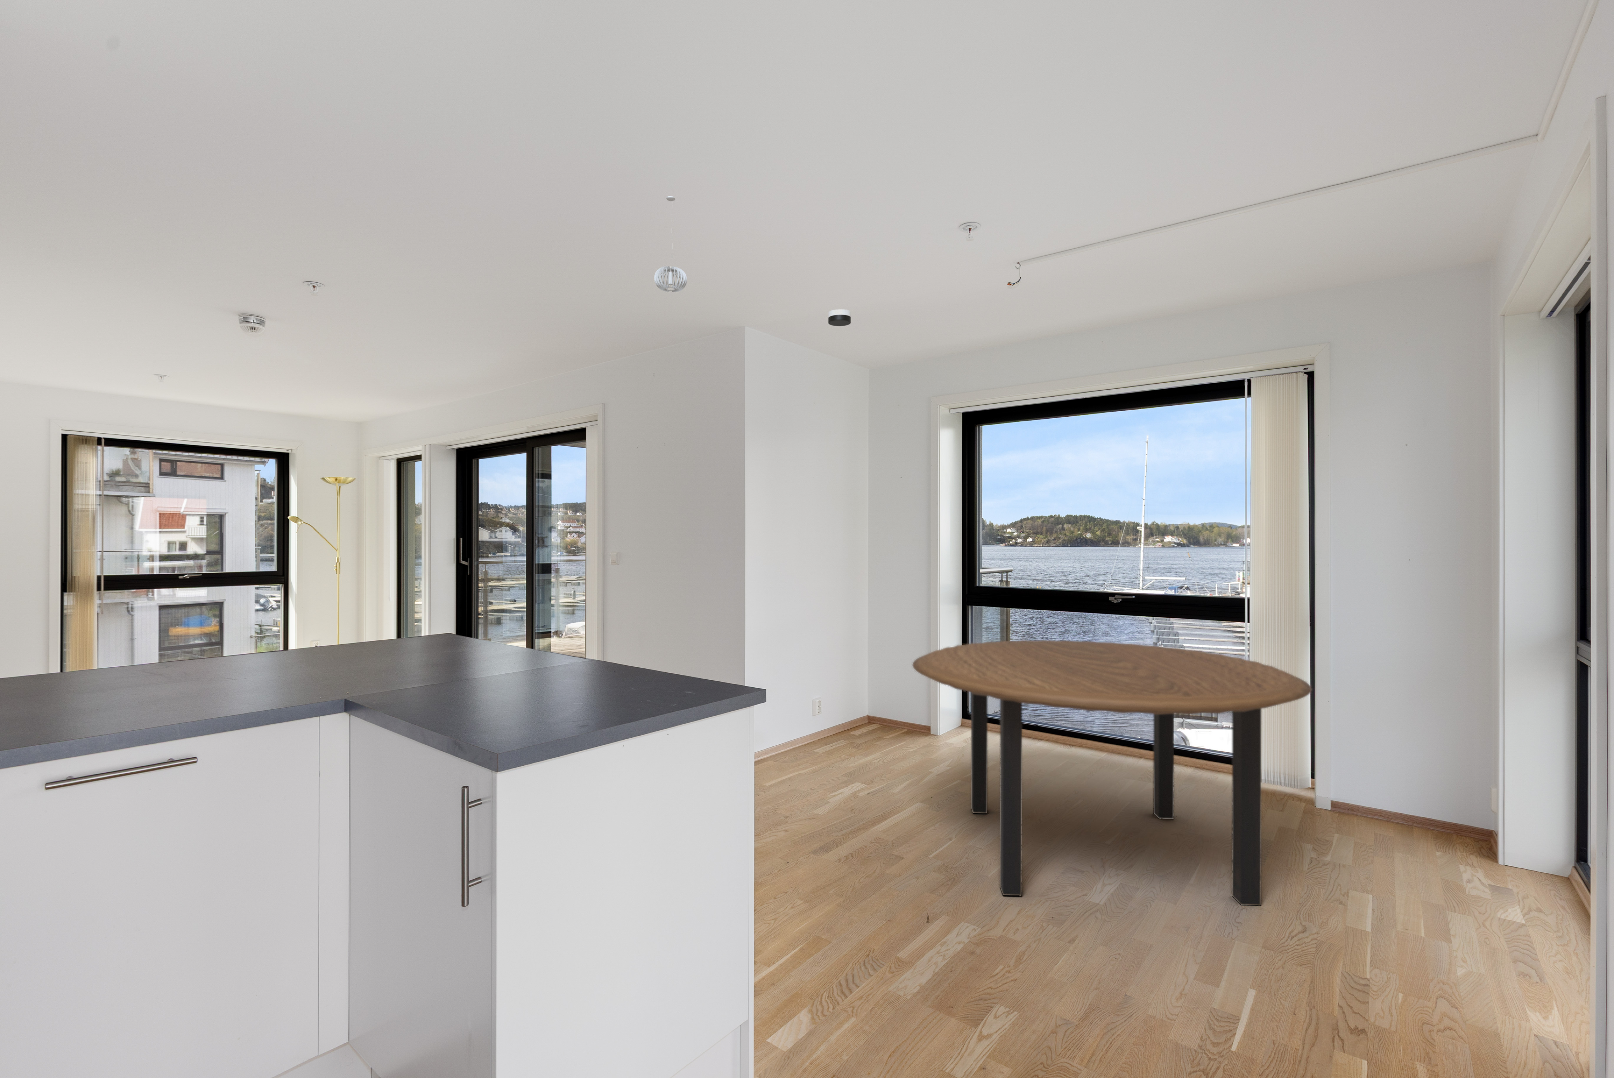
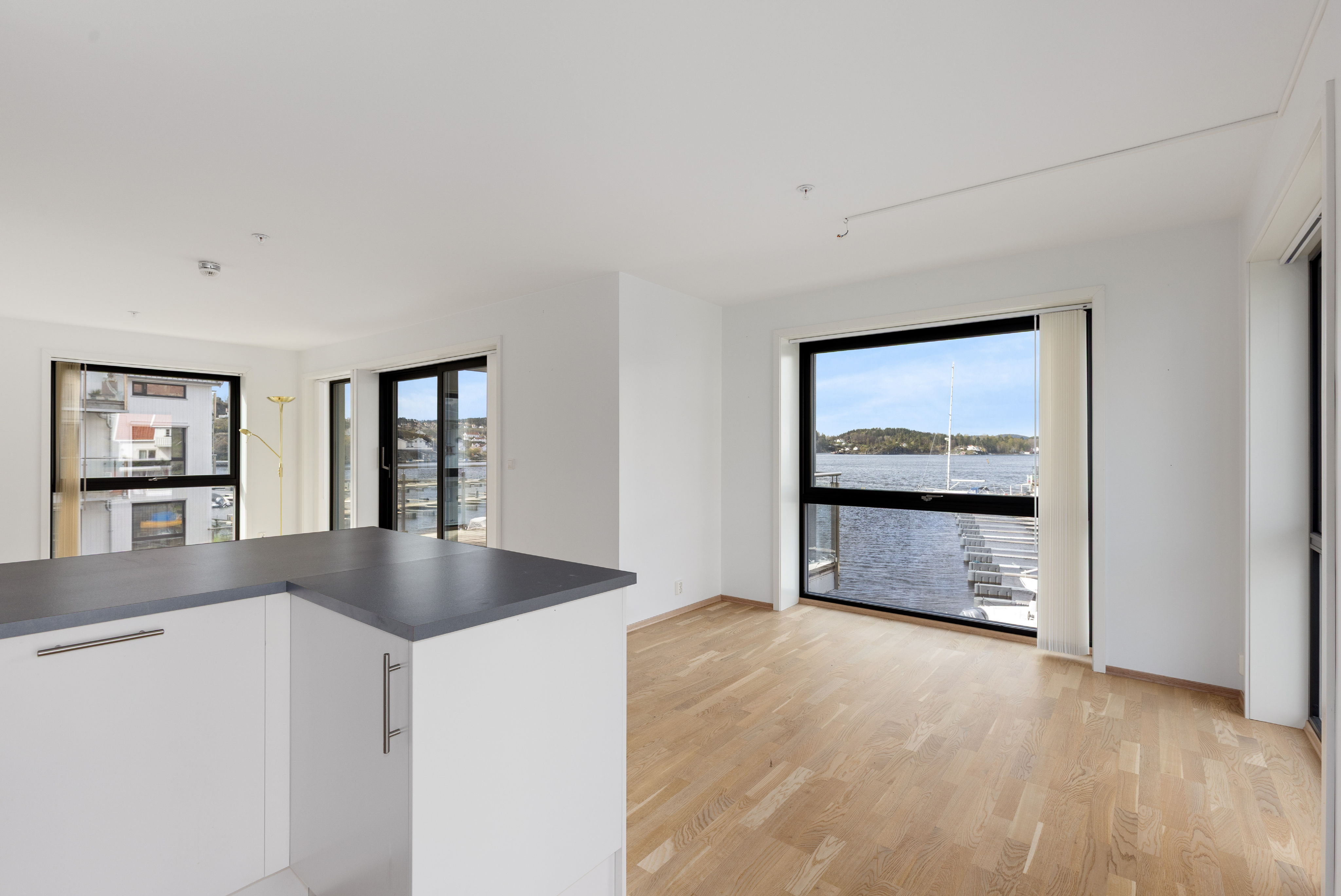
- pendant light [654,196,687,292]
- smoke detector [828,309,851,326]
- dining table [912,640,1312,906]
